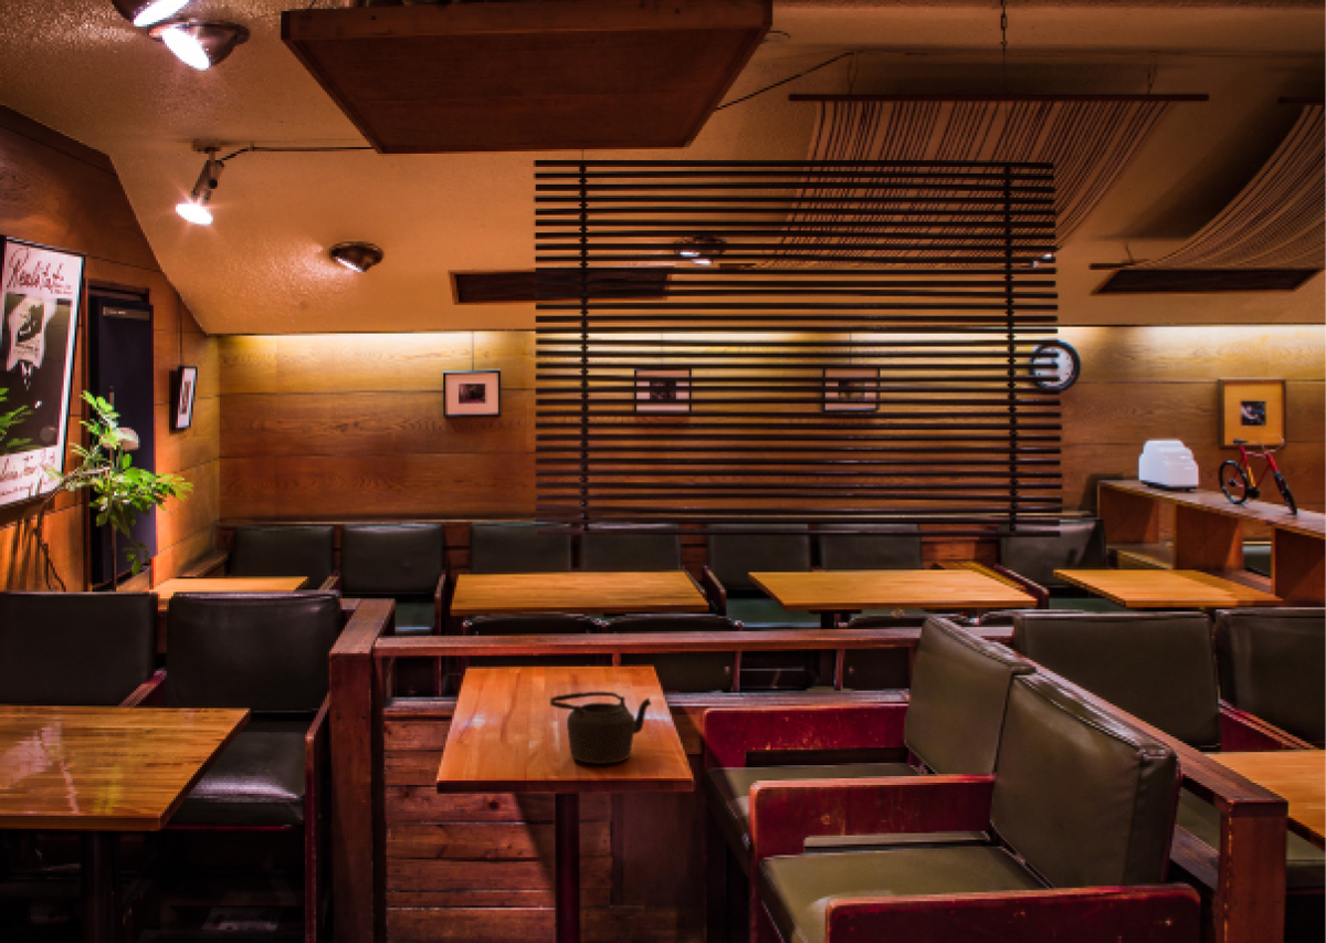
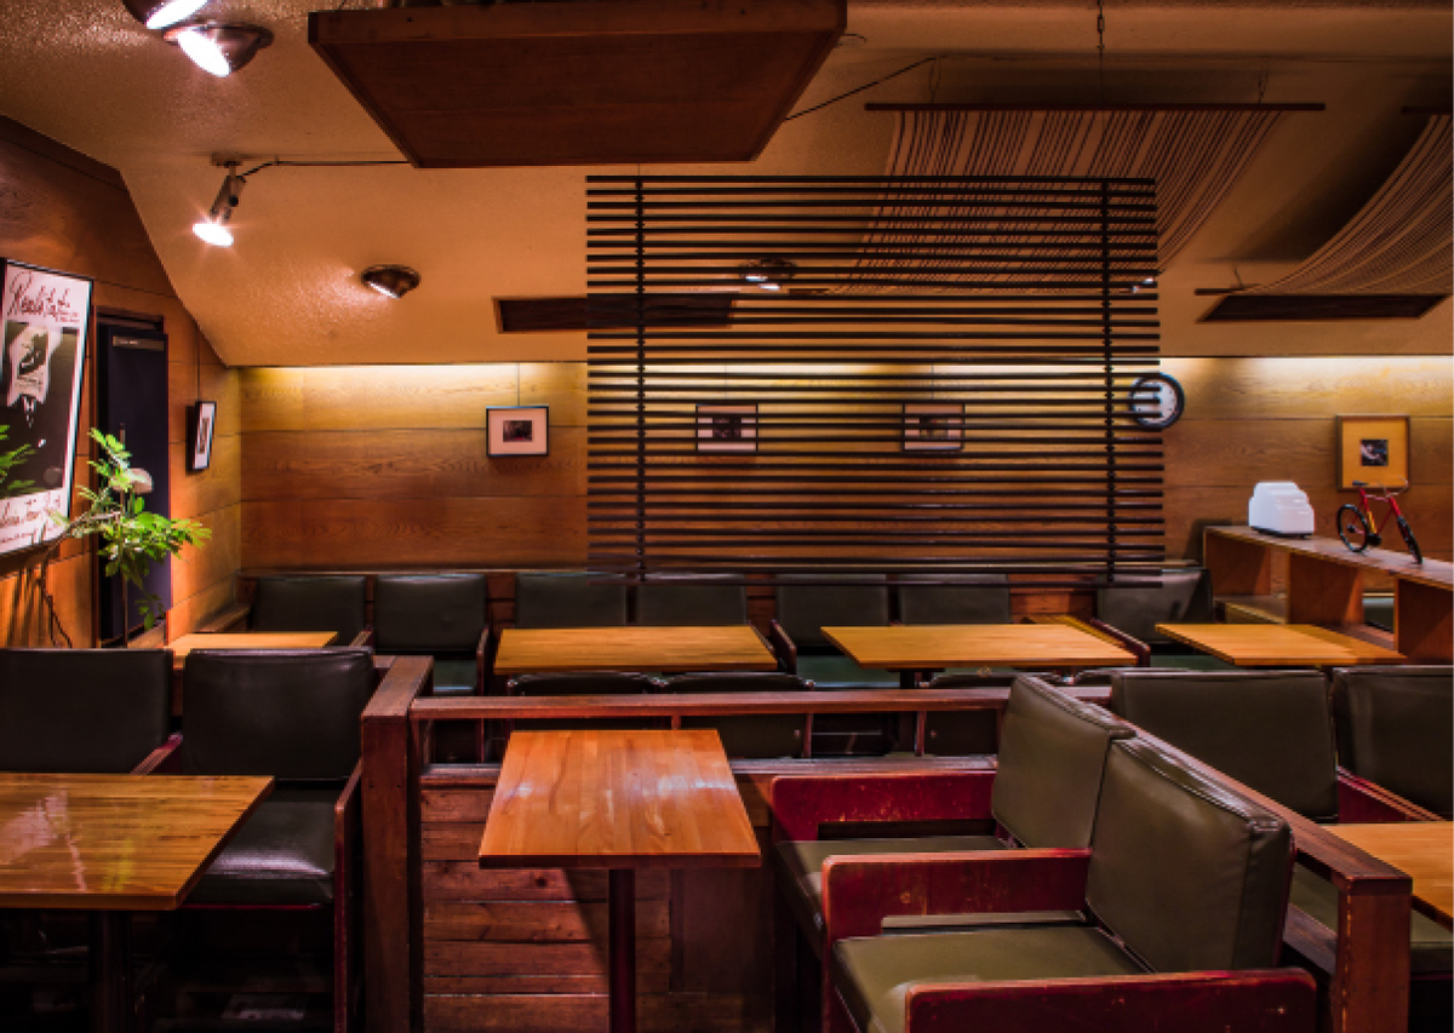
- teapot [549,691,653,765]
